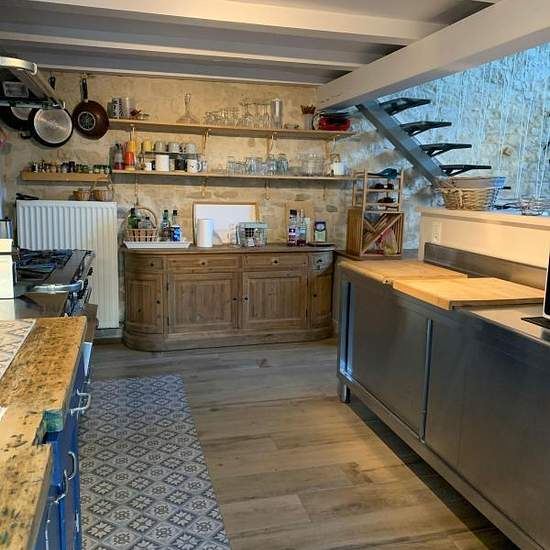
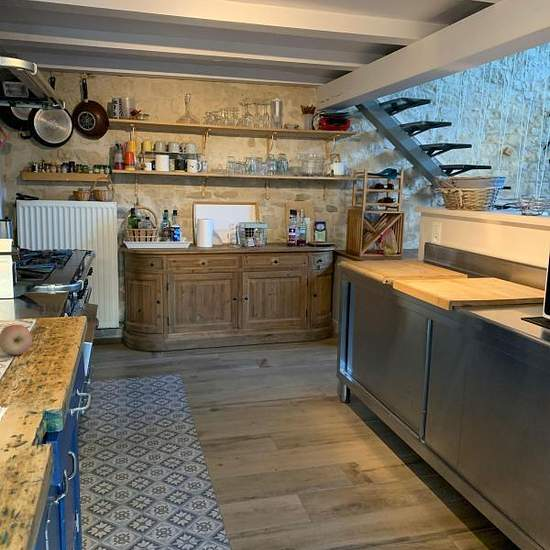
+ fruit [0,324,33,356]
